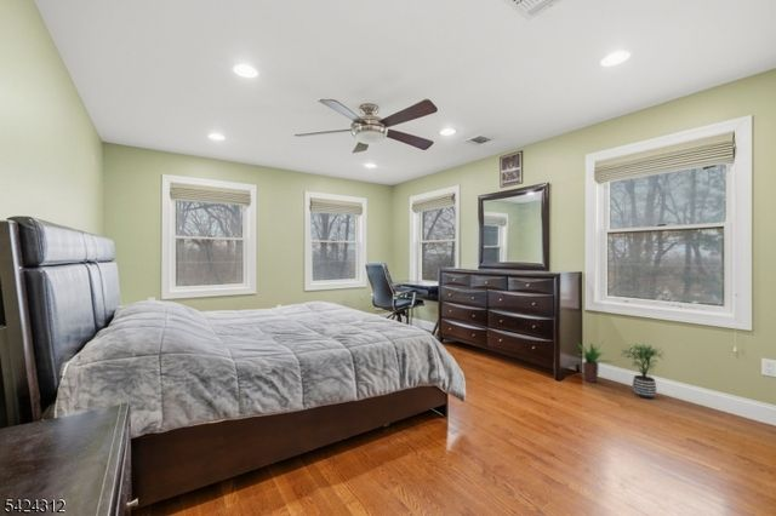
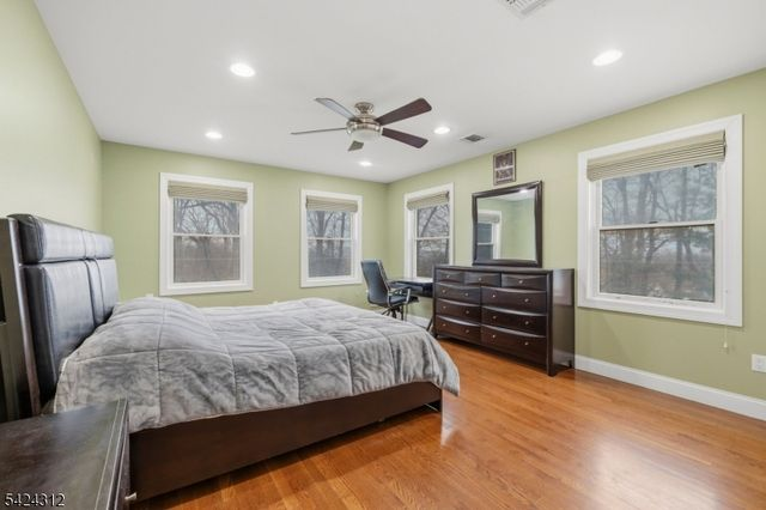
- potted plant [620,342,666,400]
- potted plant [575,340,611,384]
